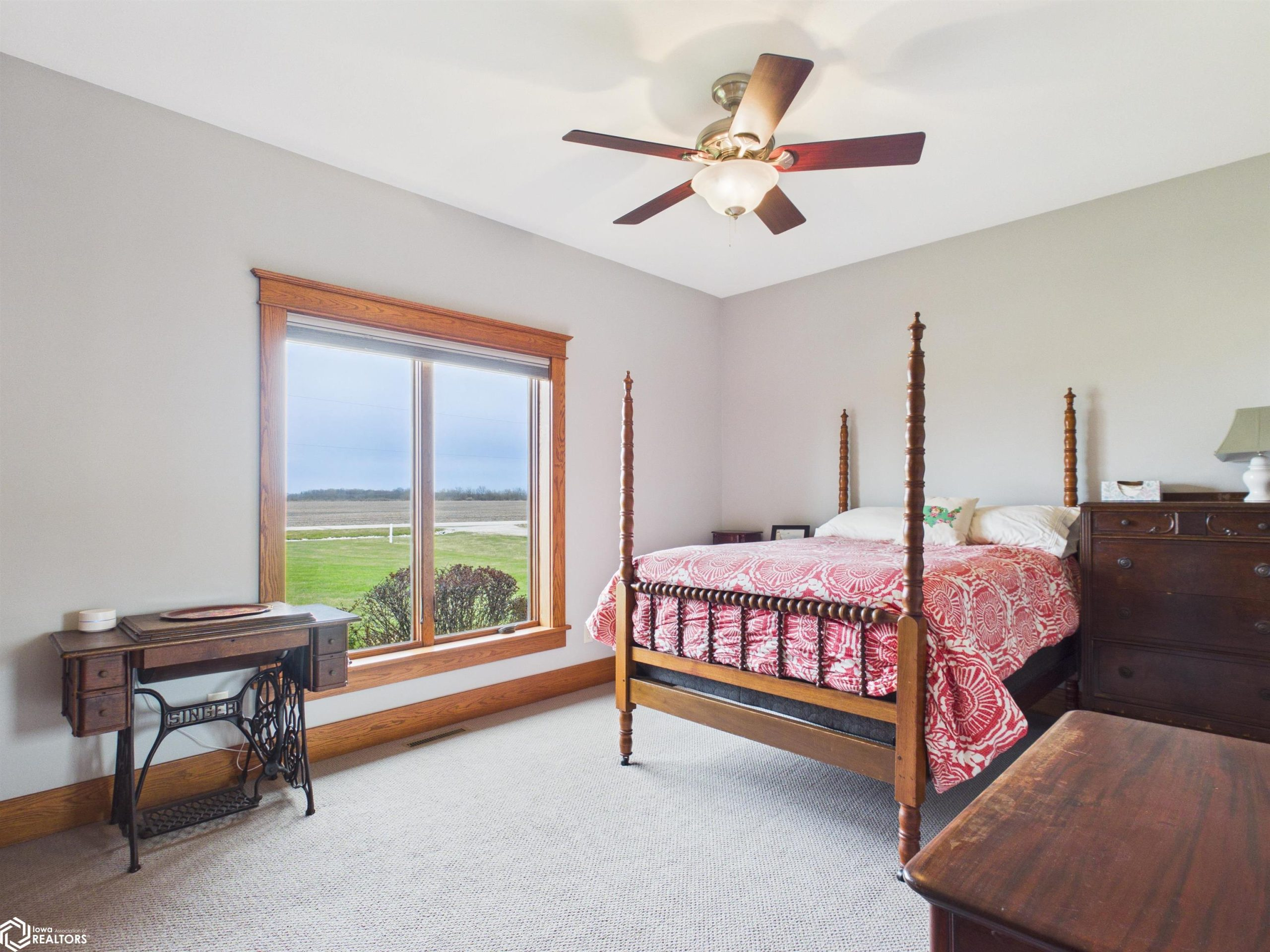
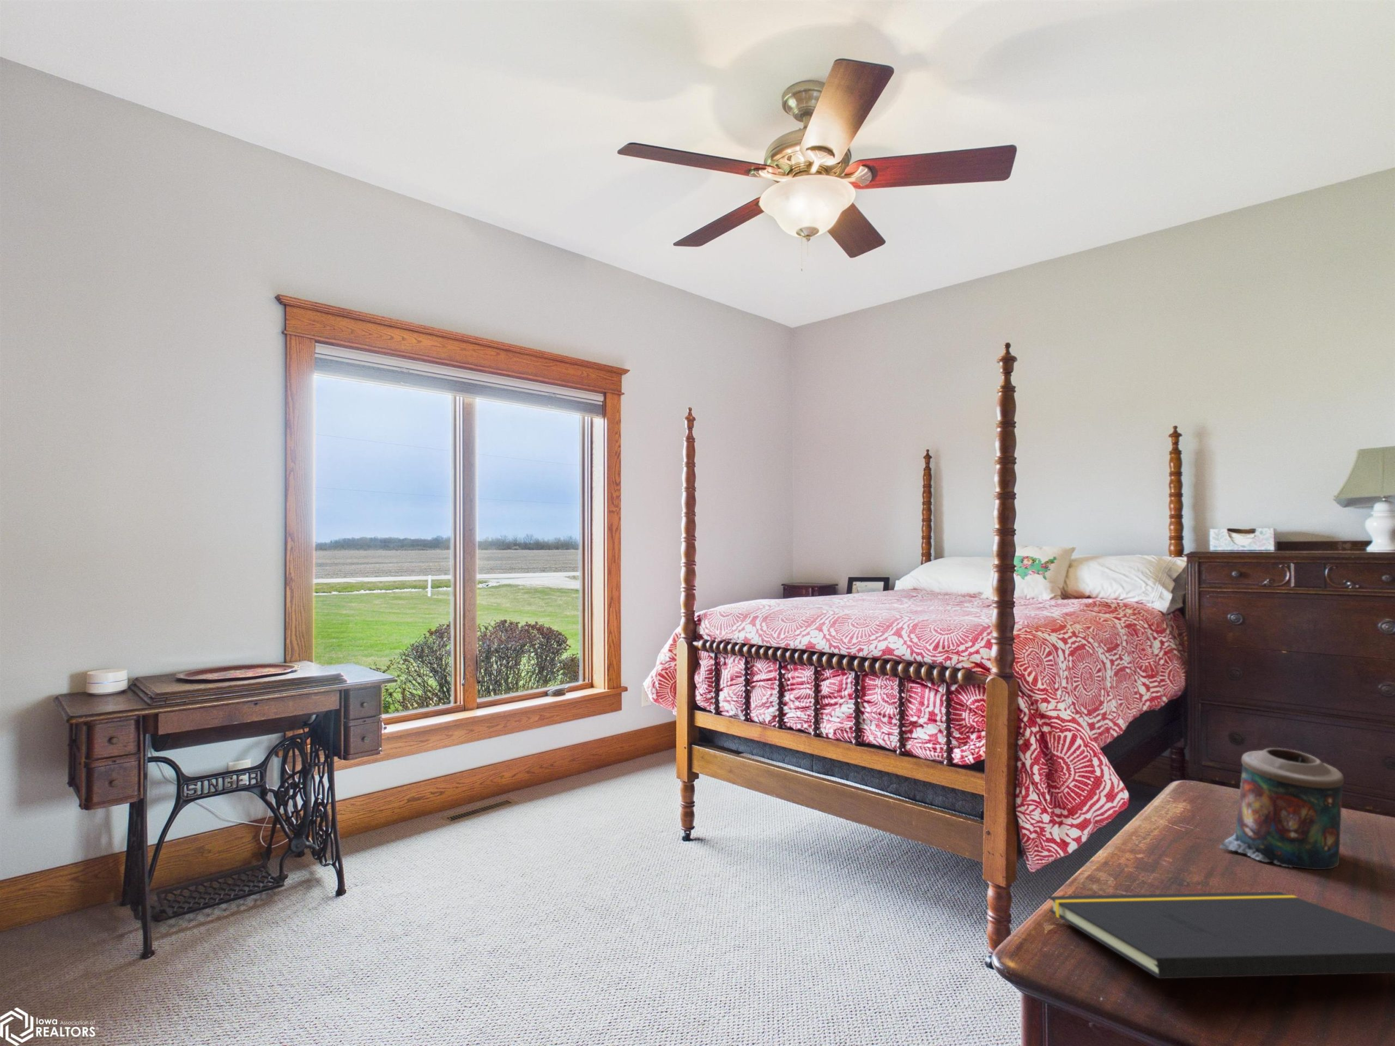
+ notepad [1048,891,1395,979]
+ candle [1219,747,1344,870]
